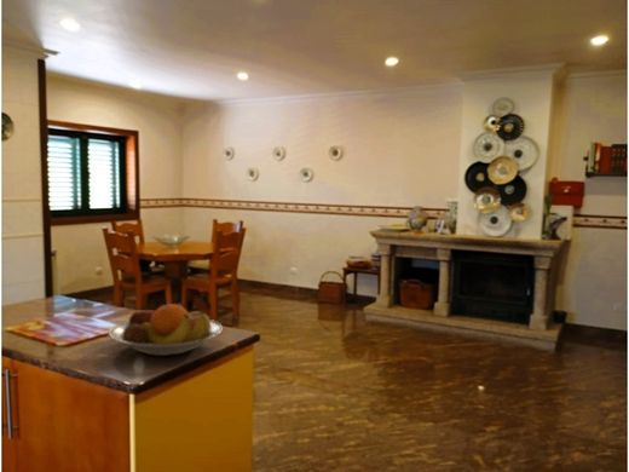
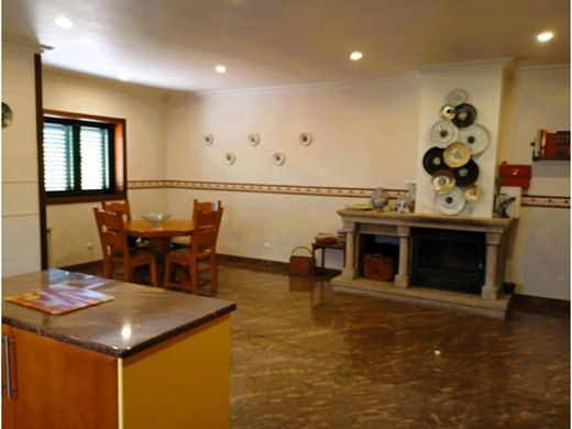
- fruit bowl [108,301,224,357]
